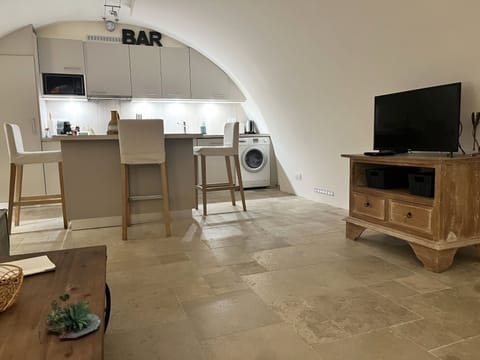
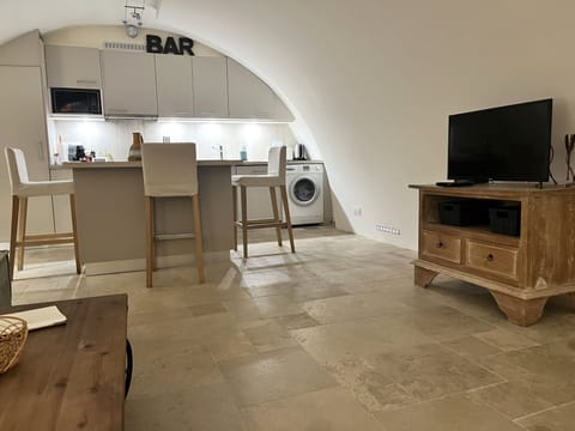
- succulent plant [38,289,101,345]
